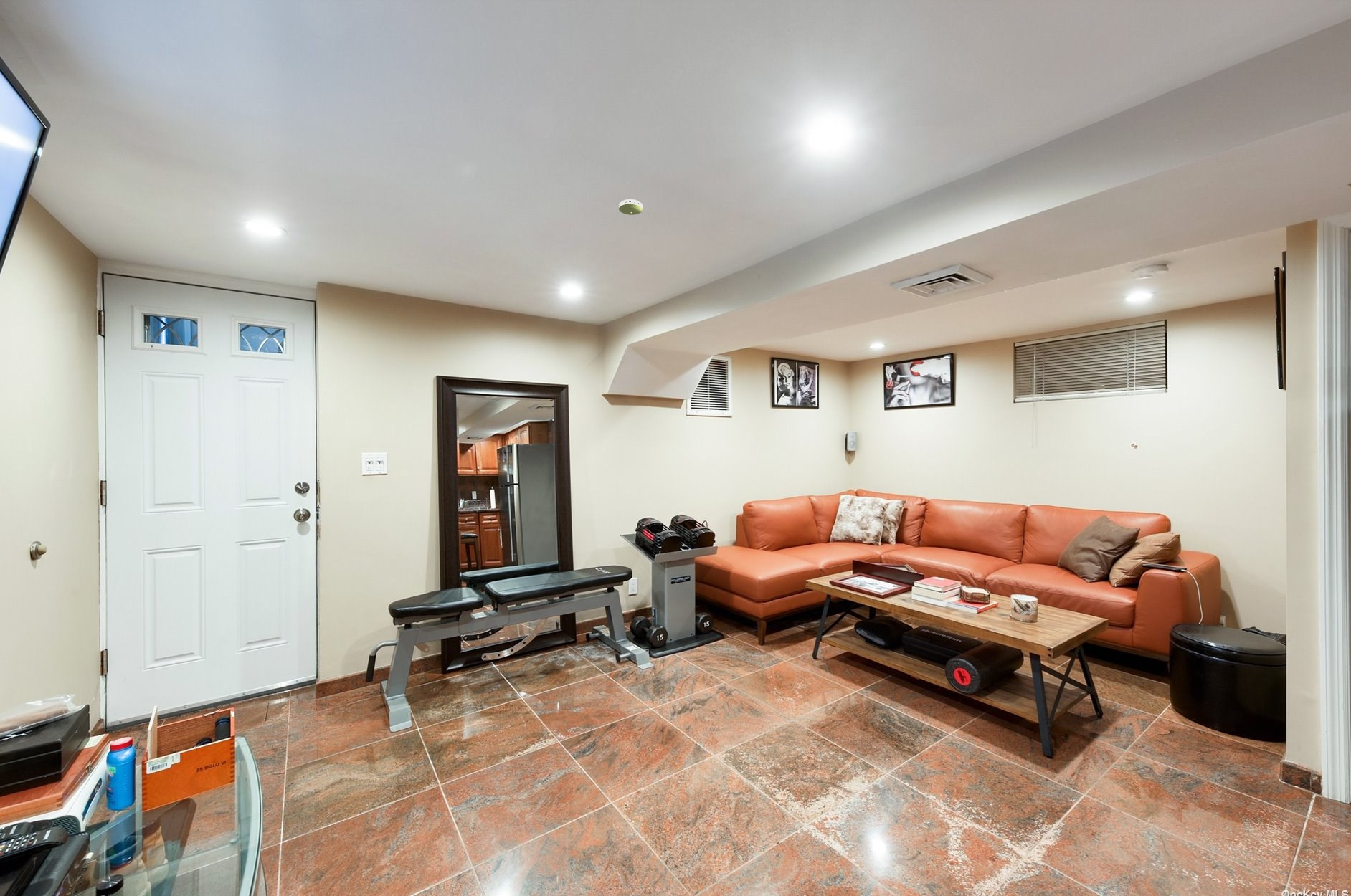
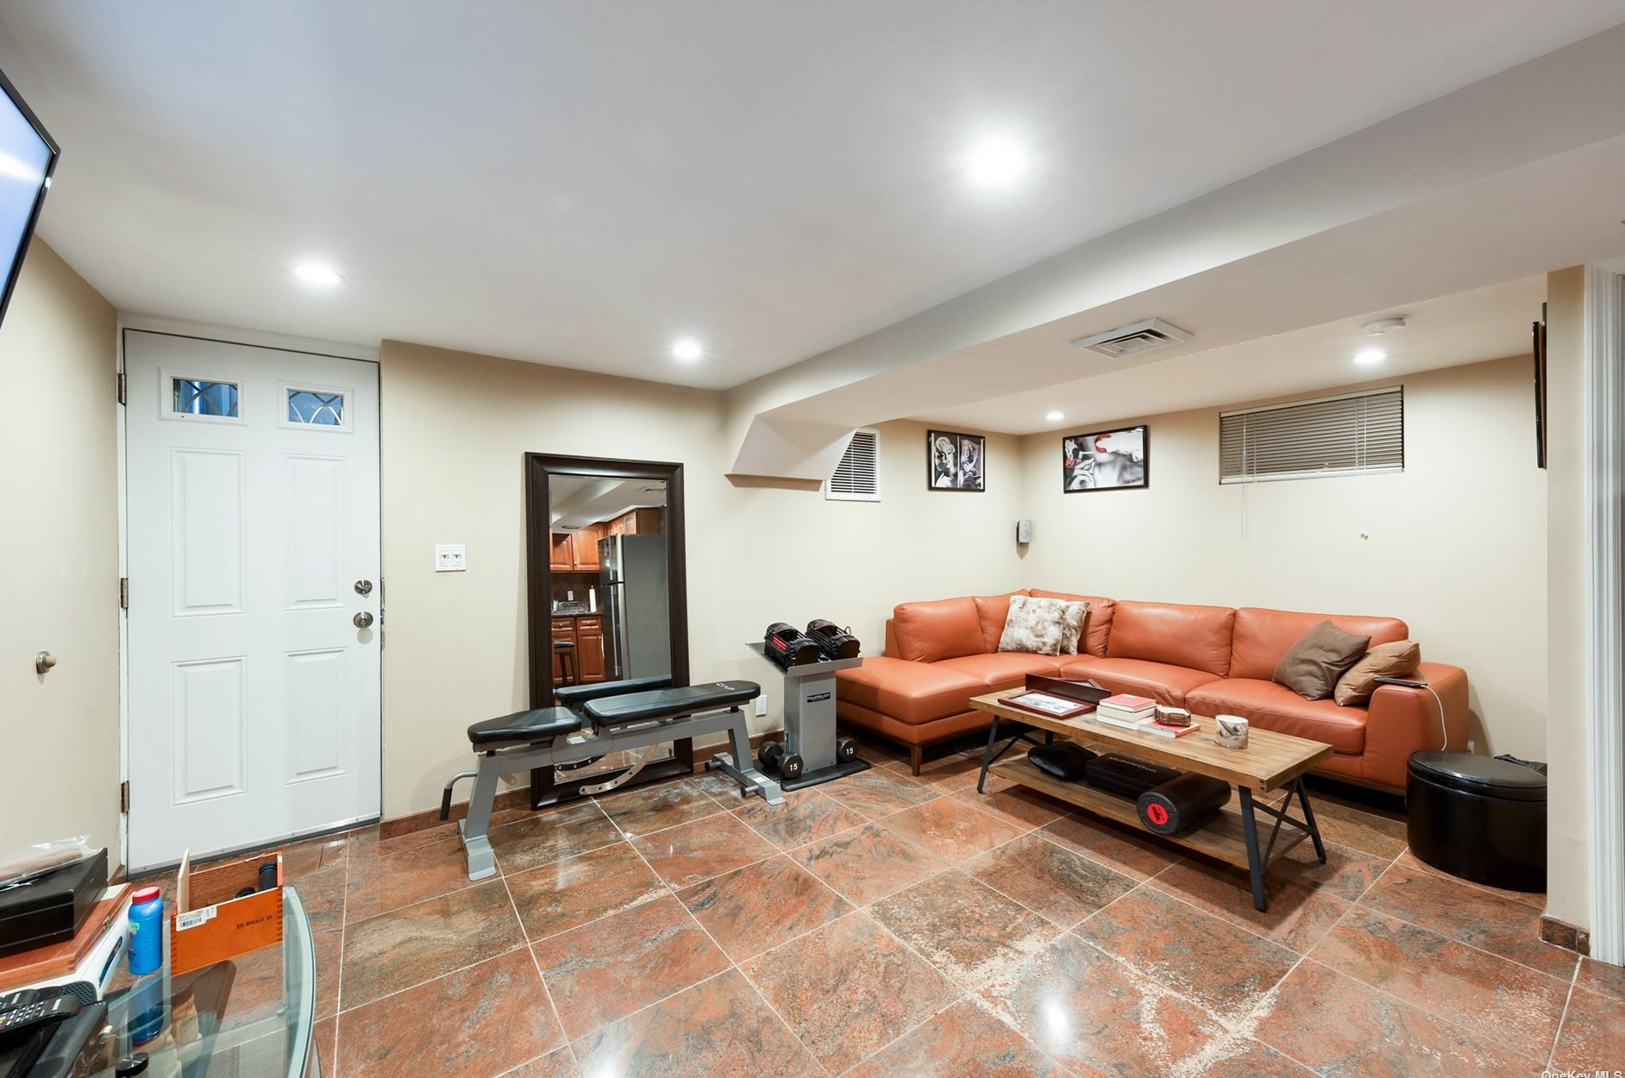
- smoke detector [618,199,643,216]
